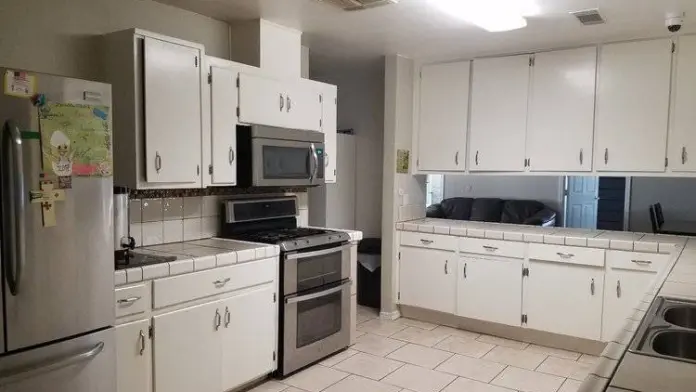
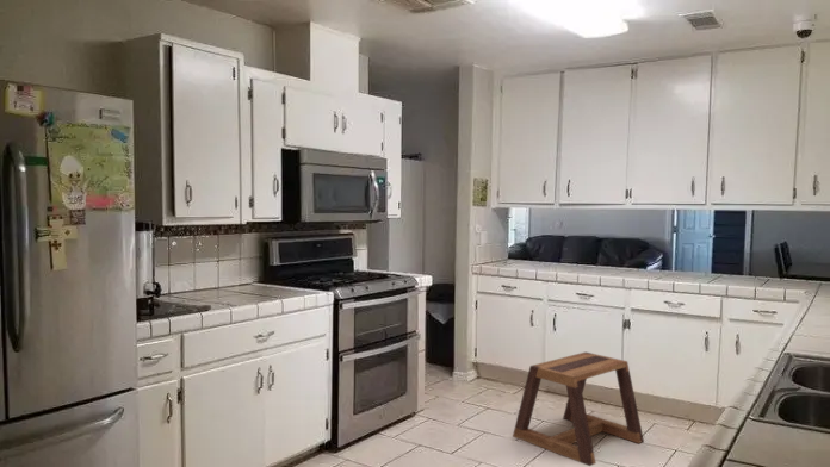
+ stool [512,351,645,467]
